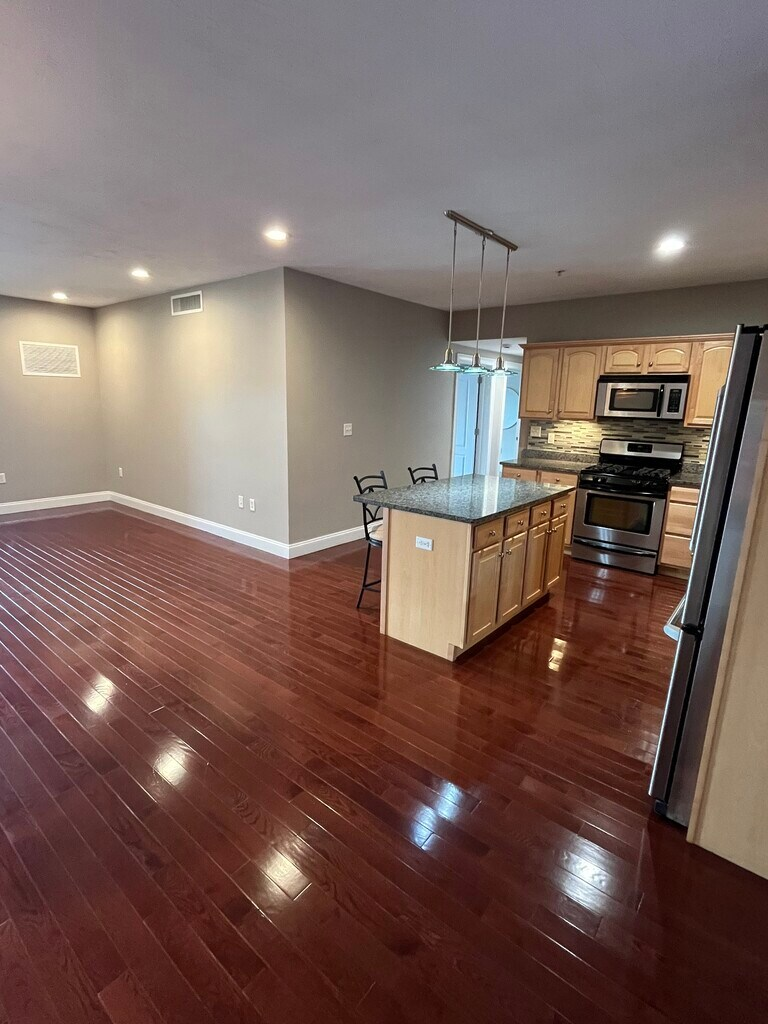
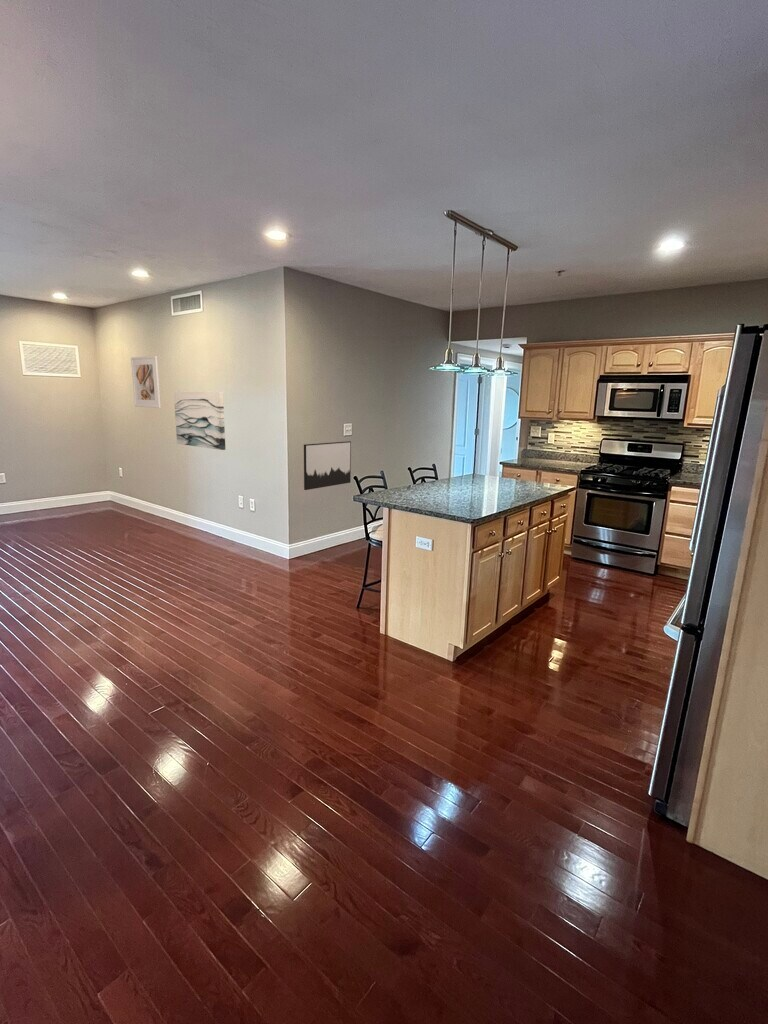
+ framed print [130,355,162,409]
+ wall art [303,440,352,491]
+ wall art [173,390,227,451]
